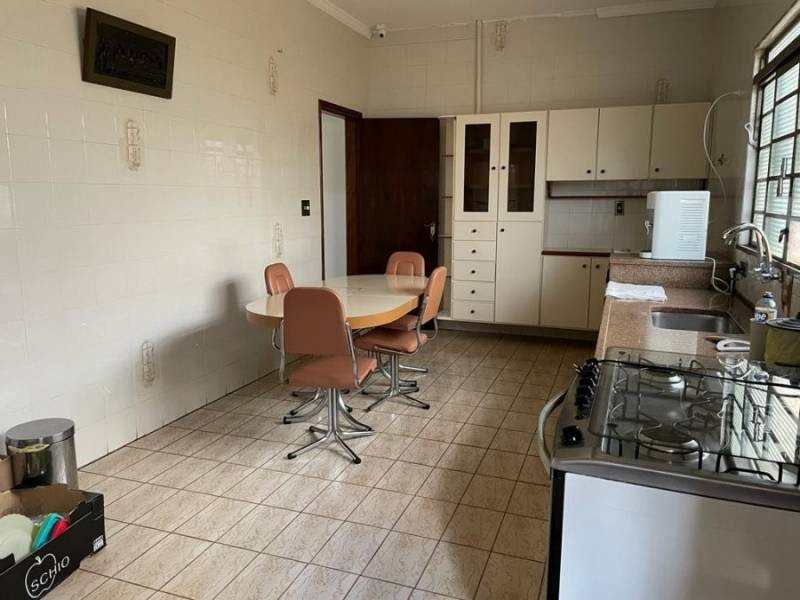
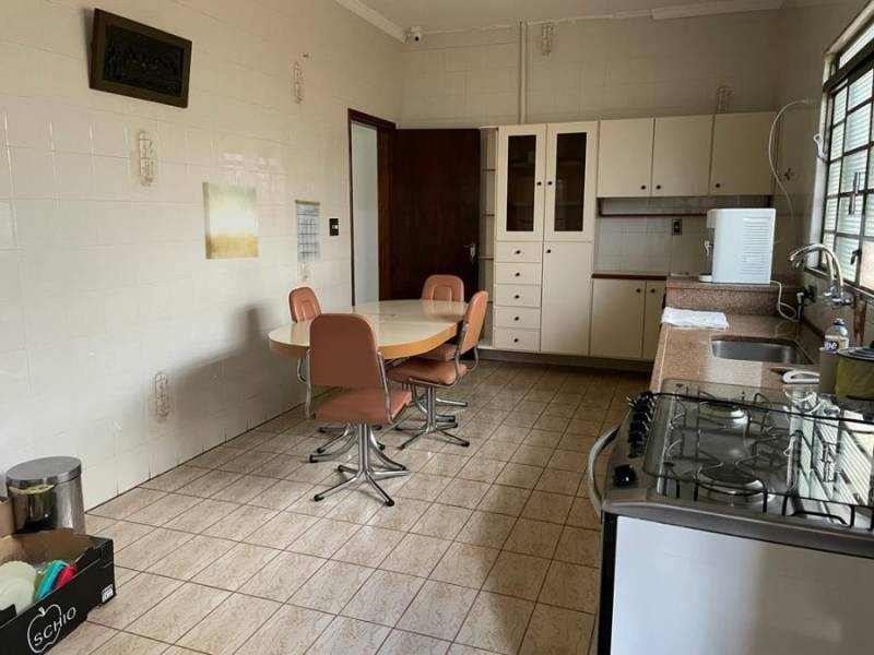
+ calendar [294,186,321,263]
+ wall art [201,181,259,260]
